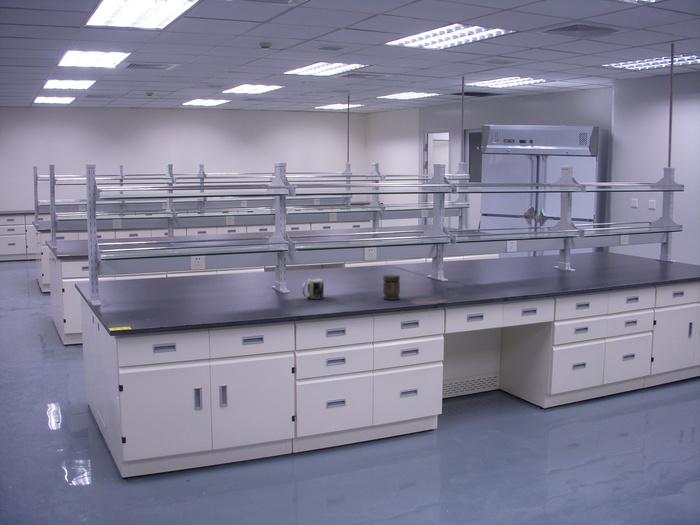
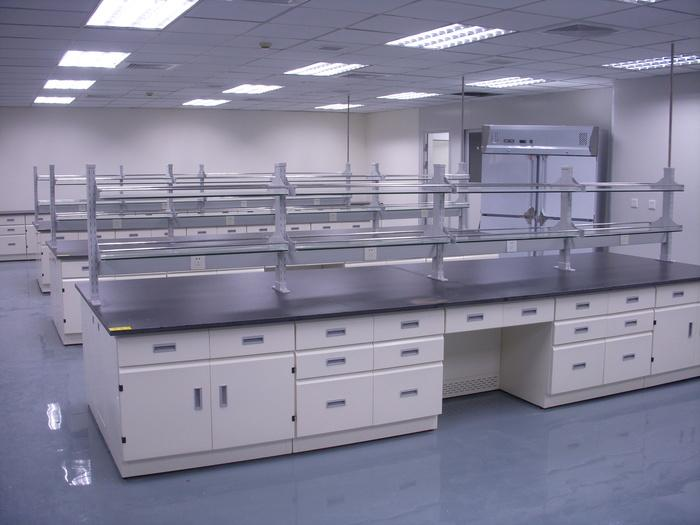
- jar [382,274,401,301]
- mug [301,278,325,300]
